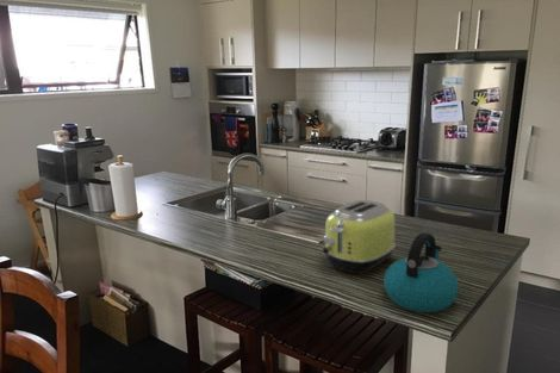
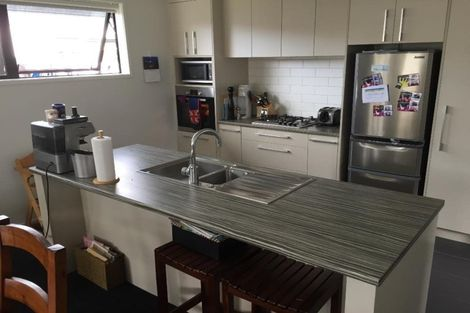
- kettle [382,231,460,313]
- toaster [322,199,397,275]
